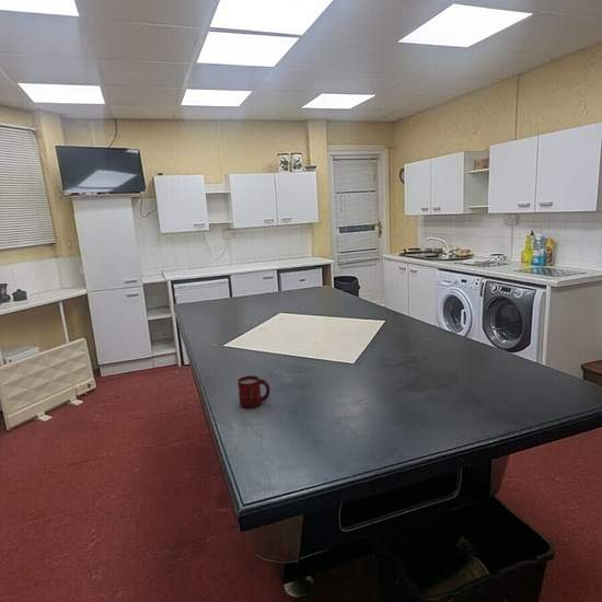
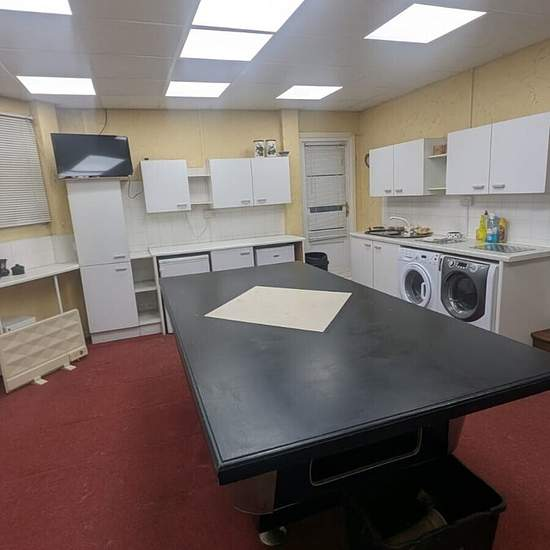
- cup [236,374,271,409]
